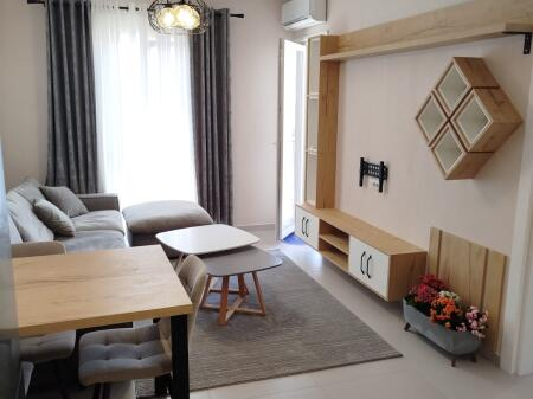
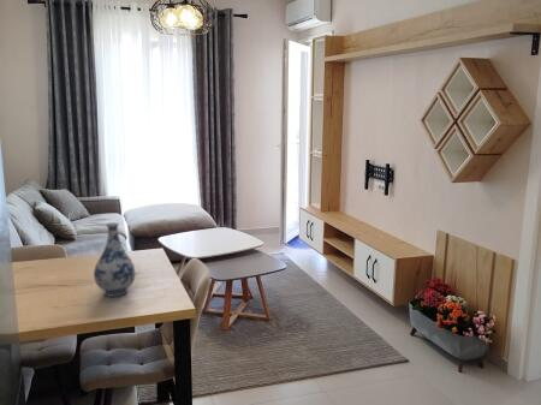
+ vase [93,221,137,298]
